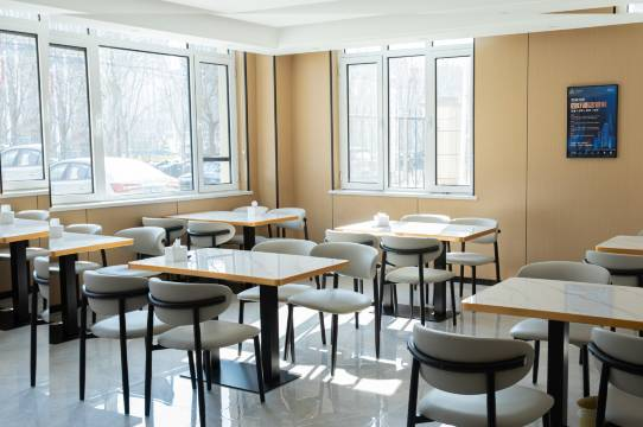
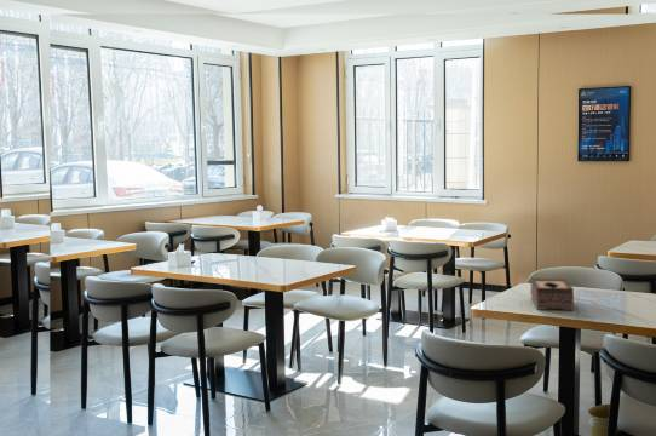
+ tissue box [529,277,575,311]
